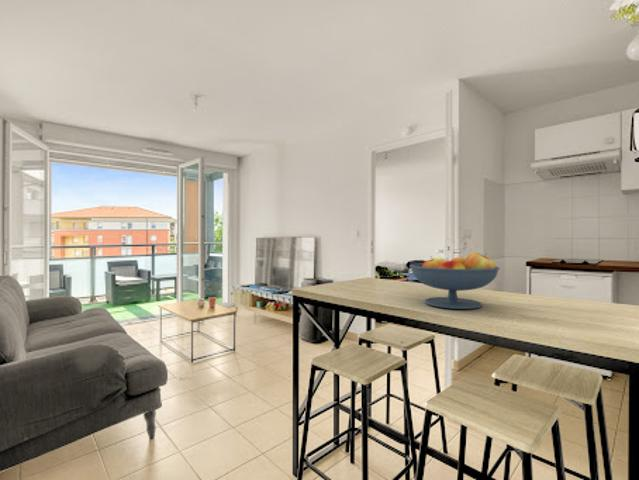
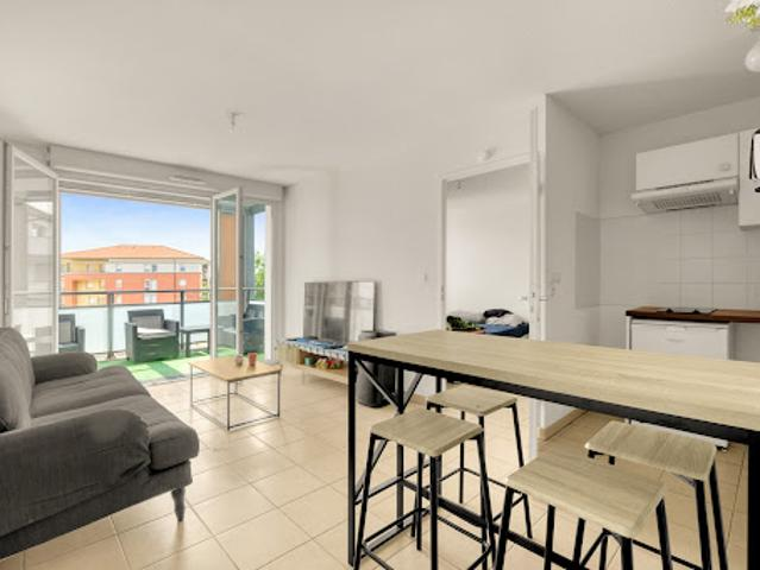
- fruit bowl [409,252,501,310]
